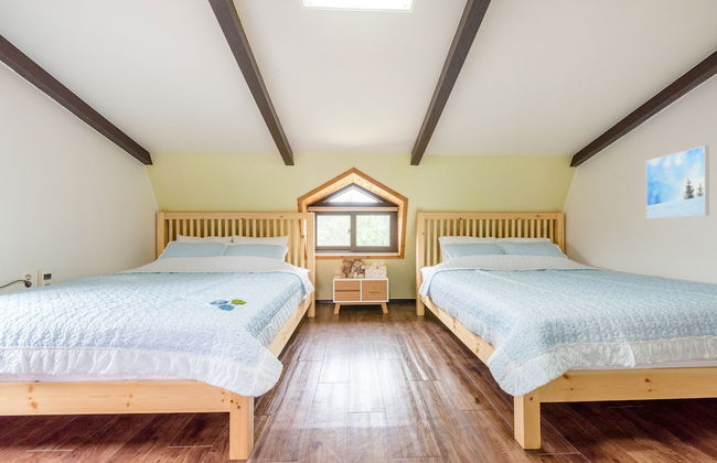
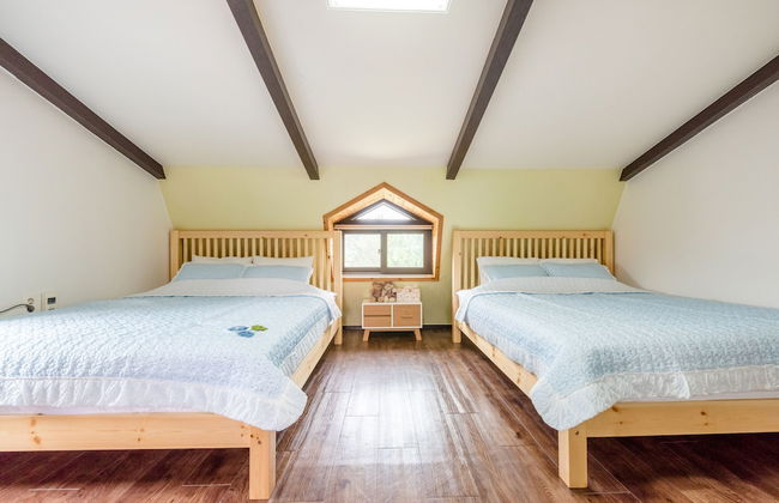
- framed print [645,144,710,219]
